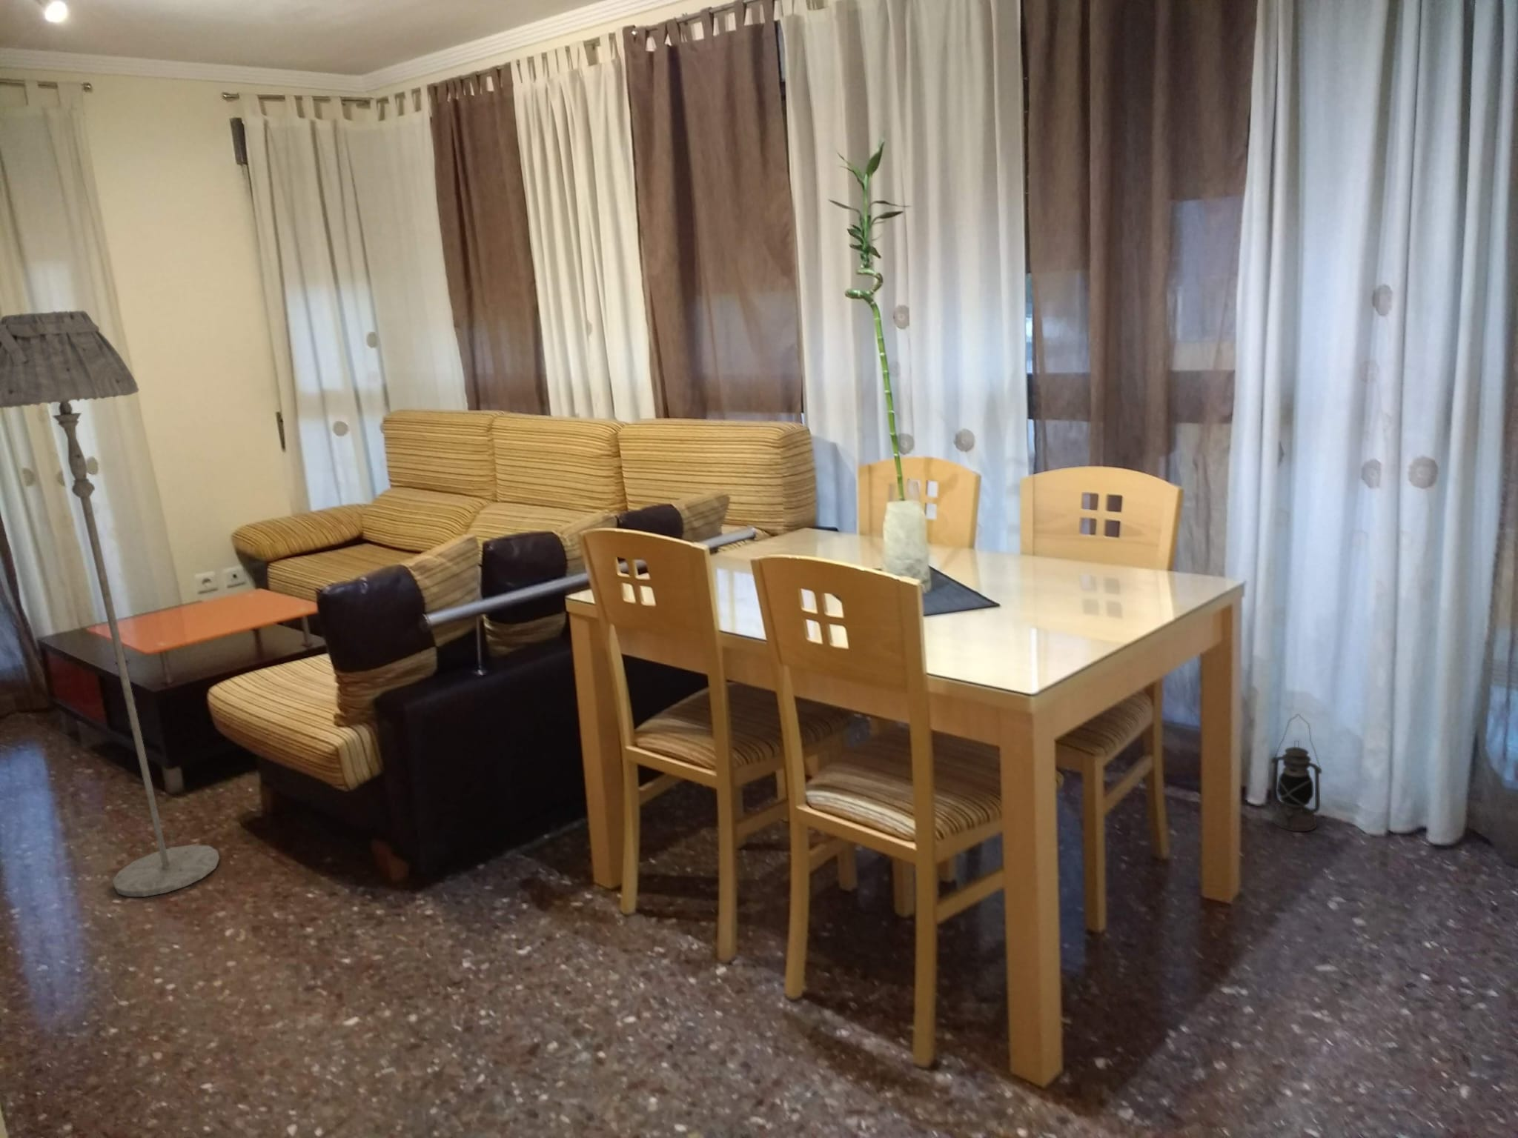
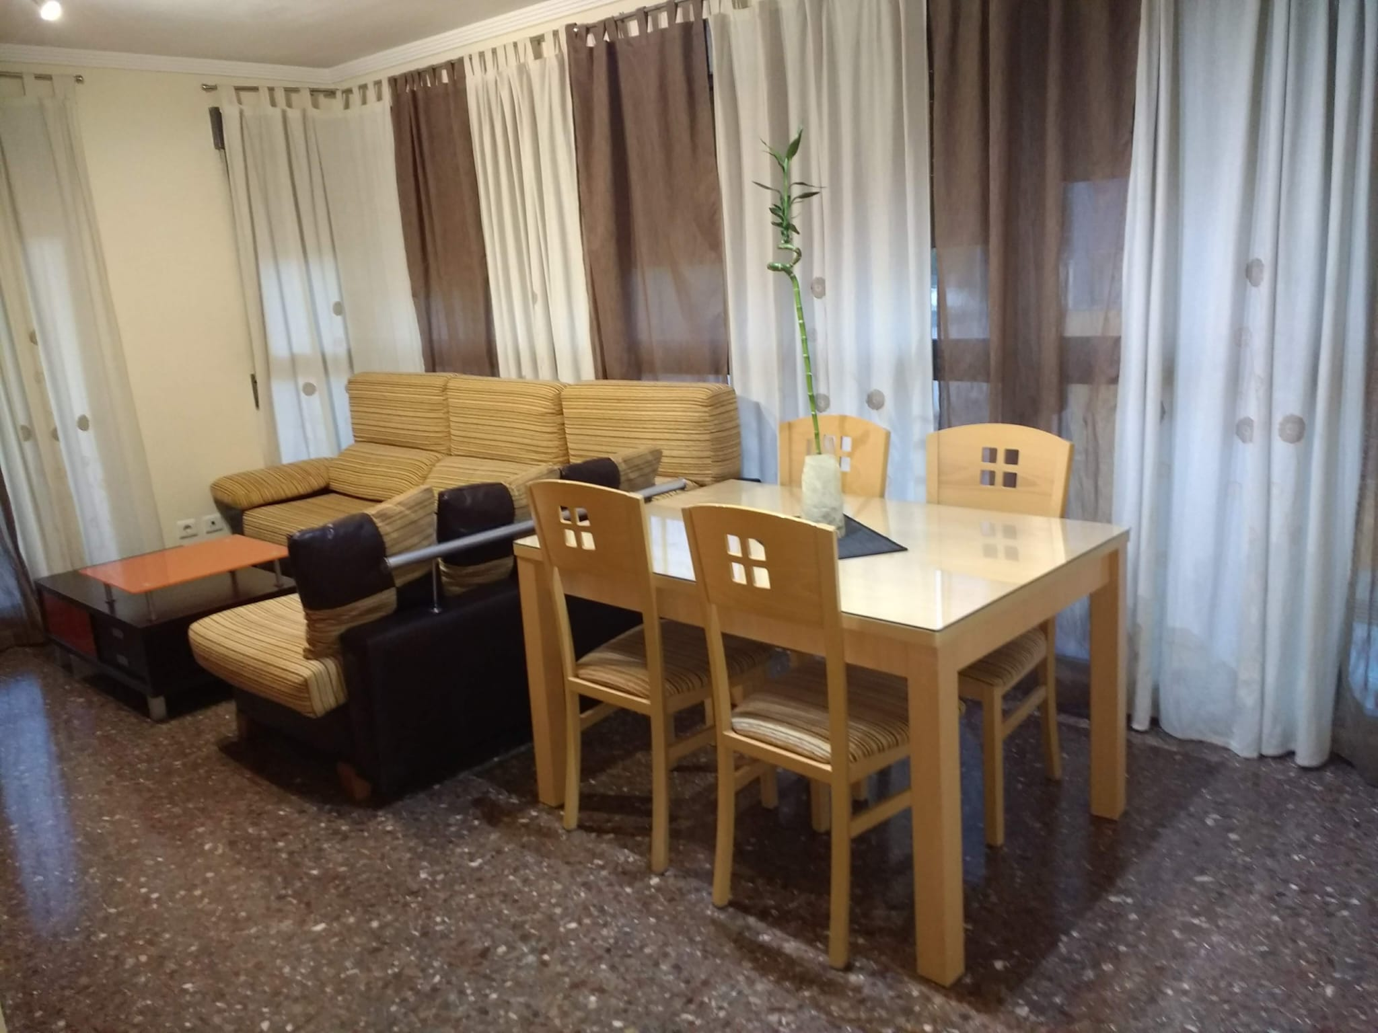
- floor lamp [0,310,220,898]
- lantern [1271,714,1322,832]
